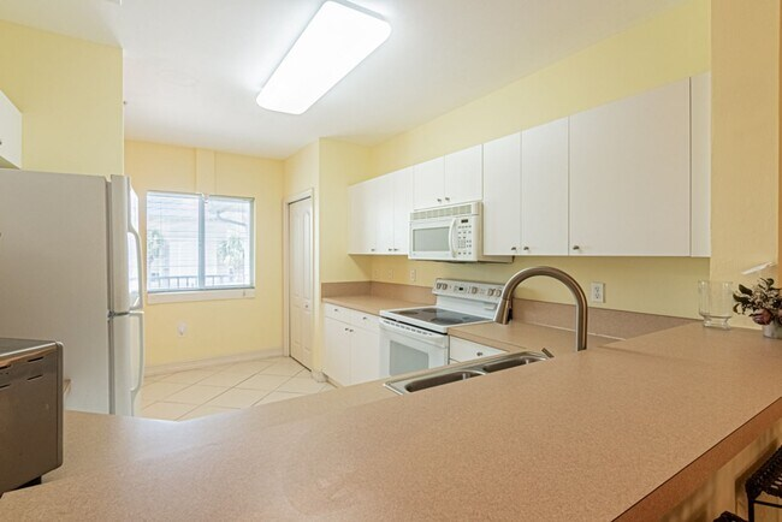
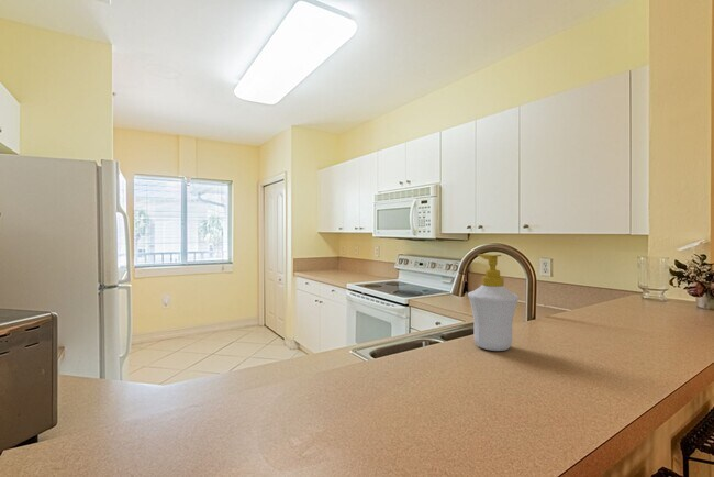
+ soap bottle [467,253,520,352]
